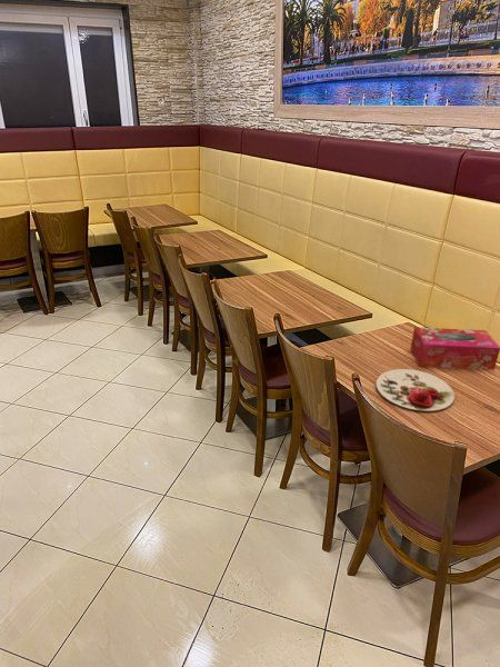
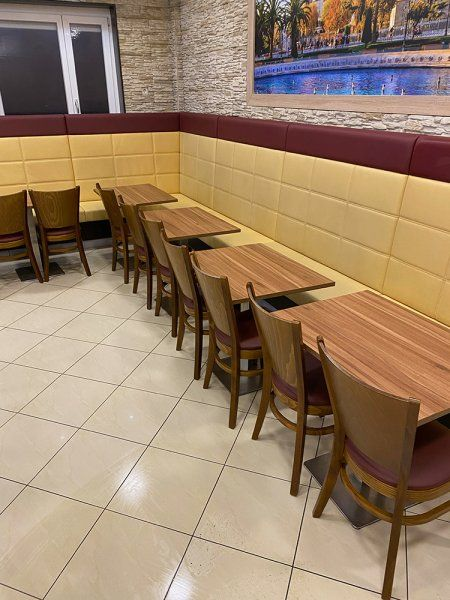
- plate [376,368,456,412]
- tissue box [409,327,500,371]
